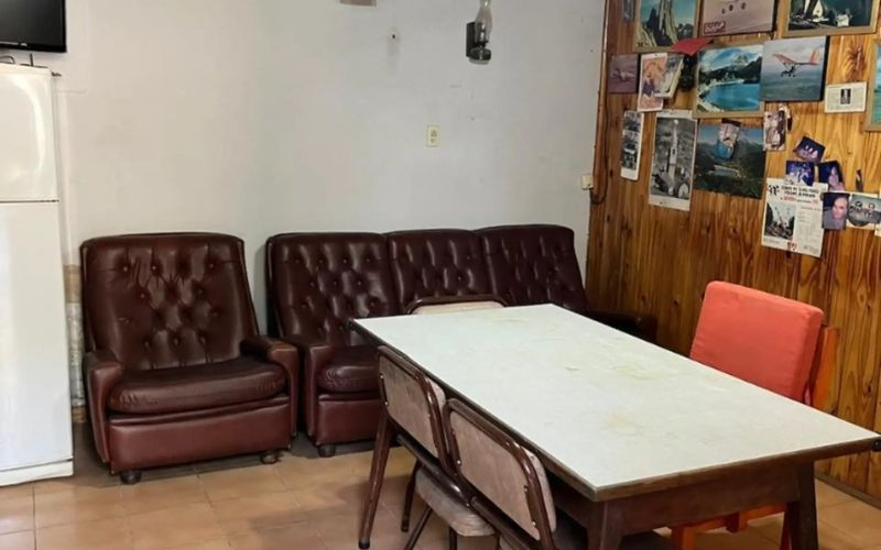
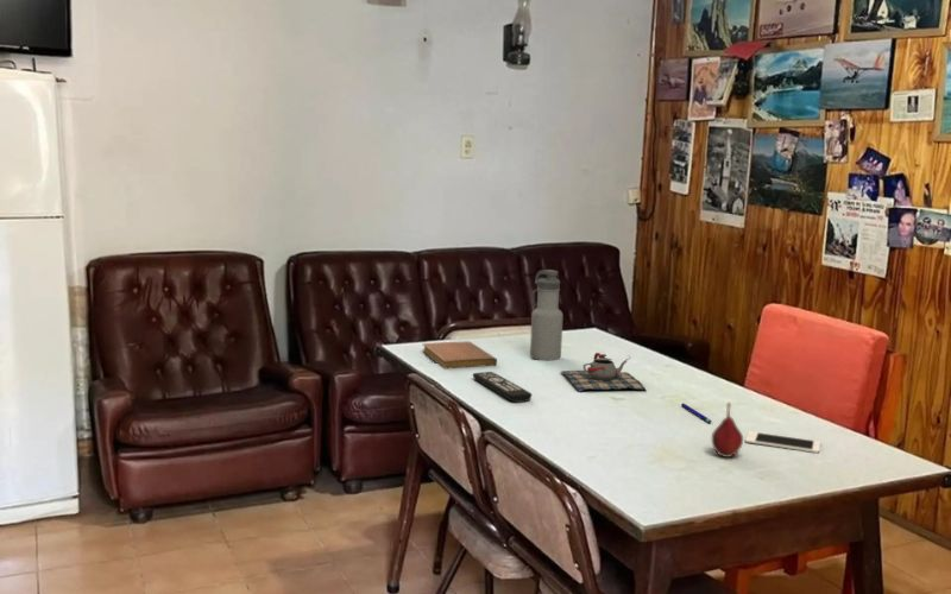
+ remote control [472,371,533,404]
+ water bottle [529,268,563,361]
+ notebook [421,340,498,369]
+ teapot [560,352,648,392]
+ pen [680,402,713,424]
+ cell phone [744,430,821,454]
+ fruit [711,402,744,459]
